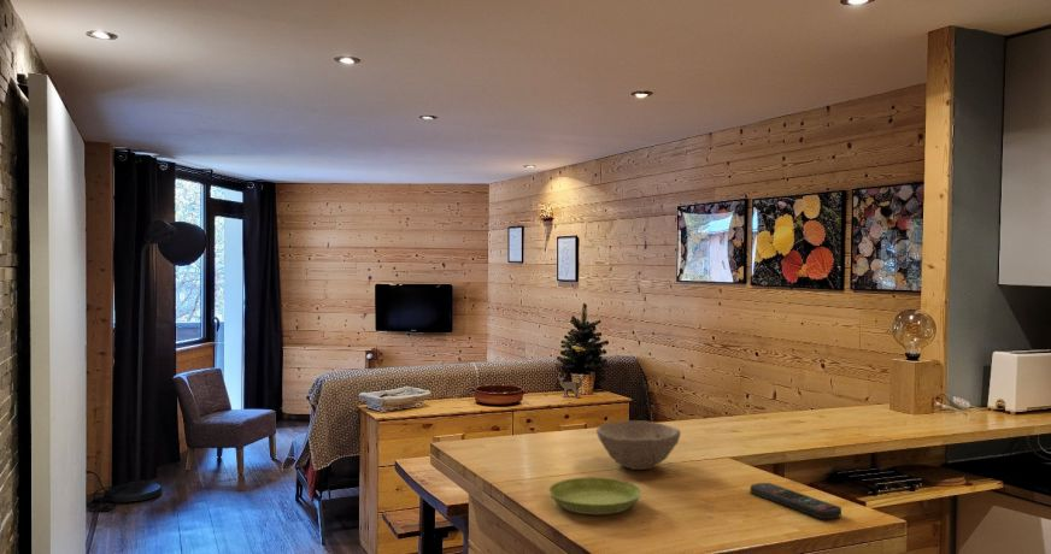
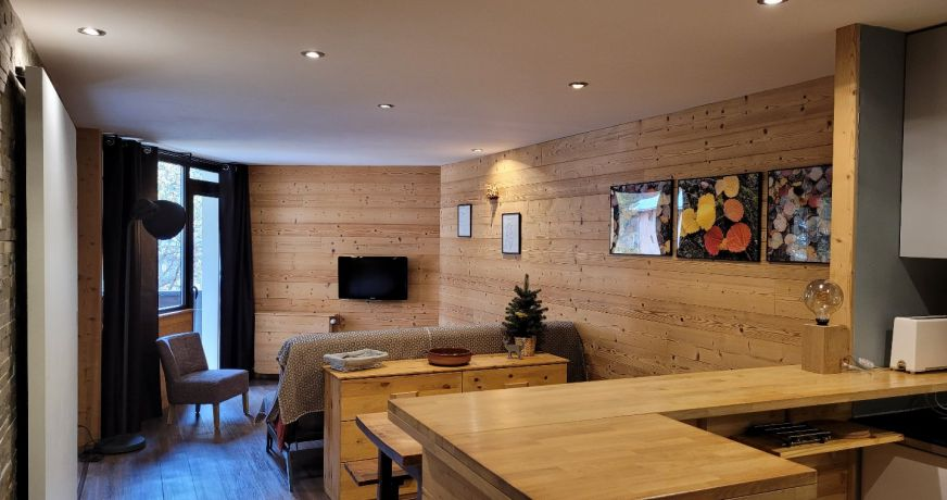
- bowl [595,419,682,471]
- remote control [748,482,842,520]
- saucer [547,476,642,515]
